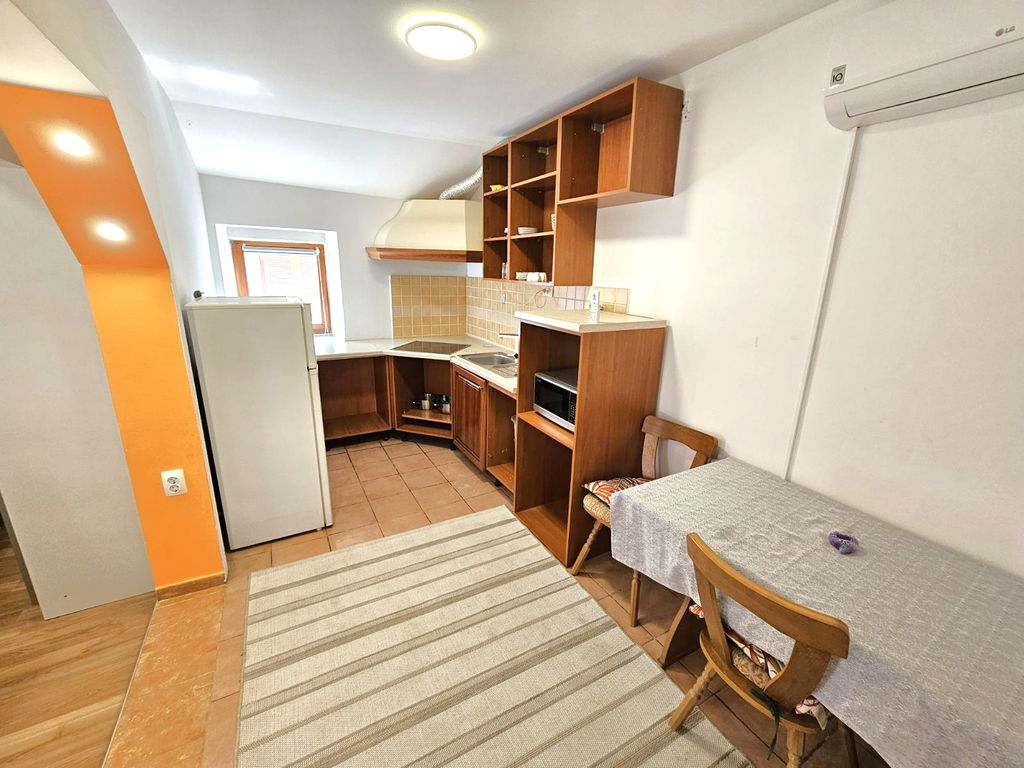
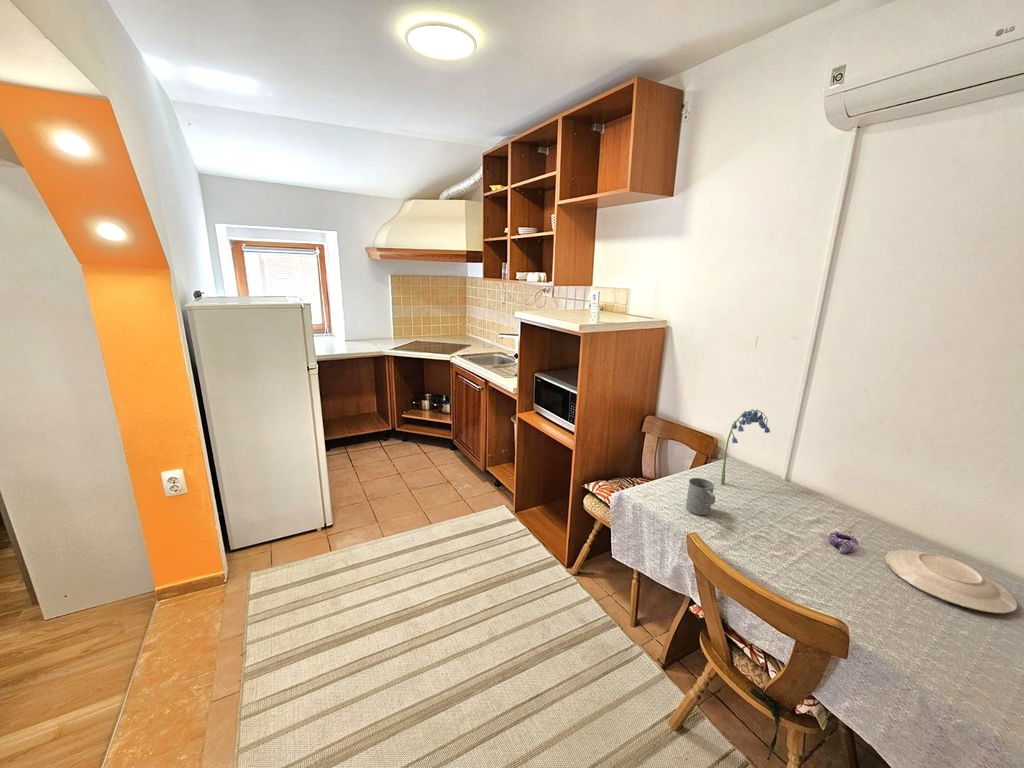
+ flower [720,408,771,485]
+ mug [685,477,716,516]
+ plate [884,549,1018,614]
